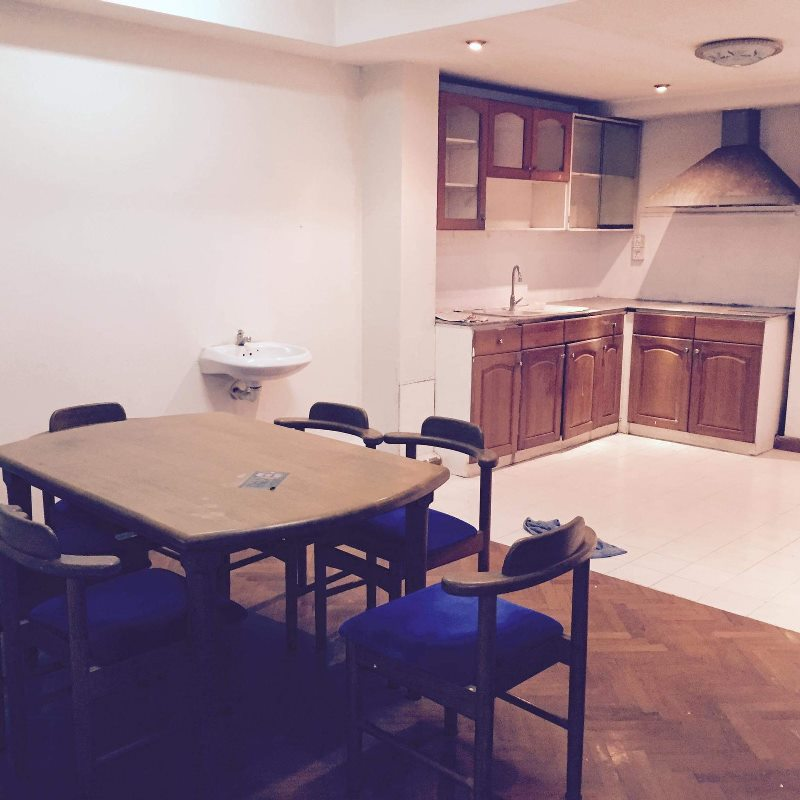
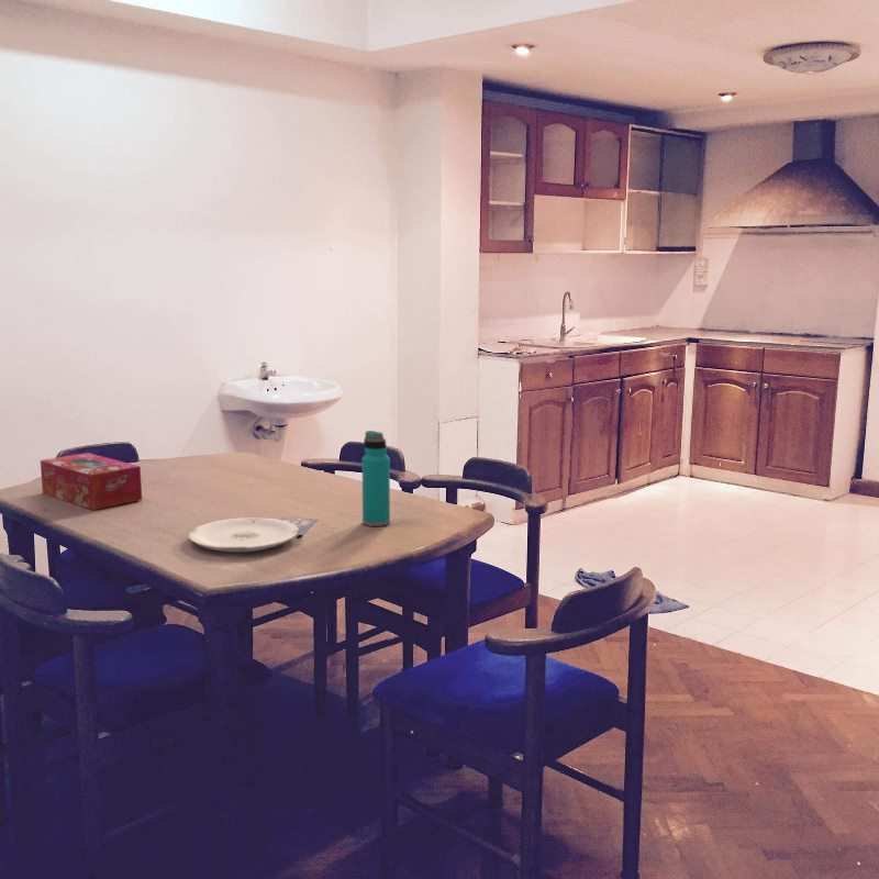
+ tissue box [40,452,143,511]
+ water bottle [361,430,391,527]
+ plate [188,516,300,554]
